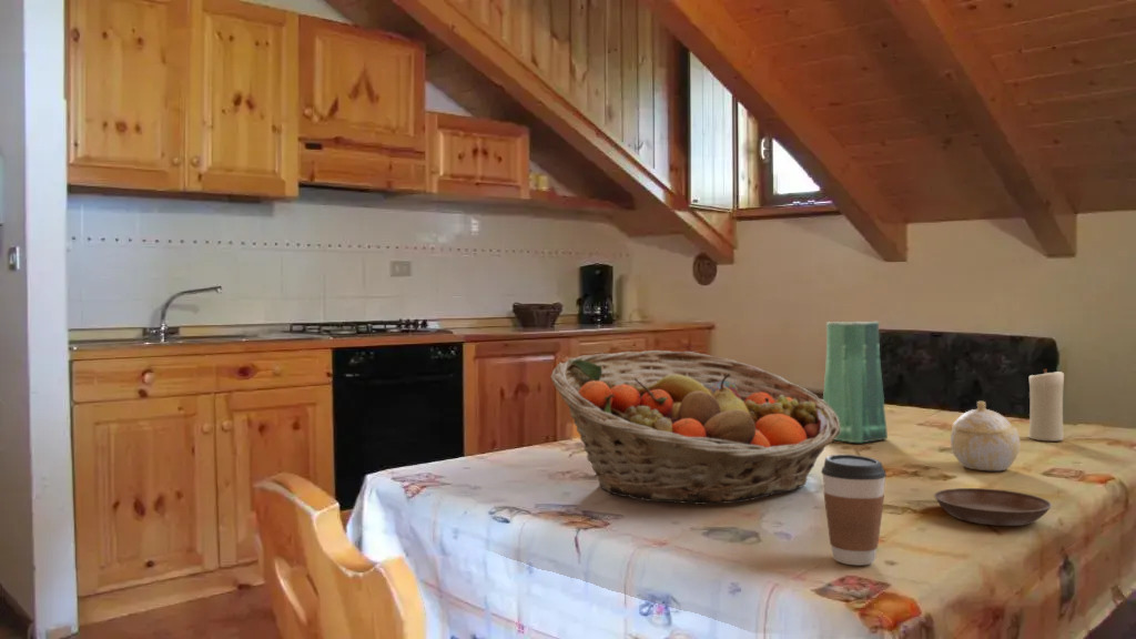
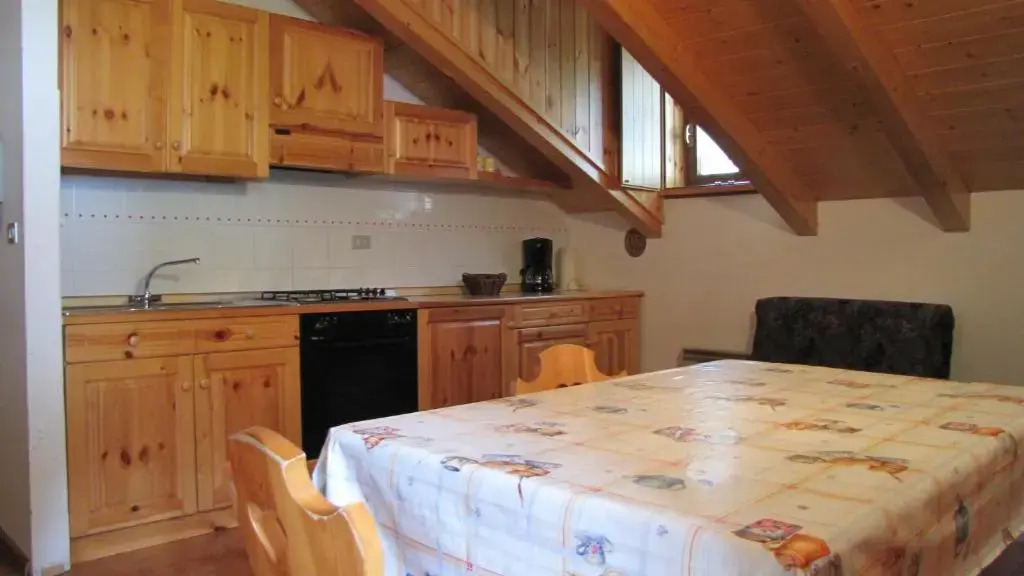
- saucer [933,487,1053,527]
- candle [1026,368,1065,443]
- sugar bowl [950,400,1021,471]
- vase [822,321,889,444]
- fruit basket [550,349,840,506]
- coffee cup [820,454,888,566]
